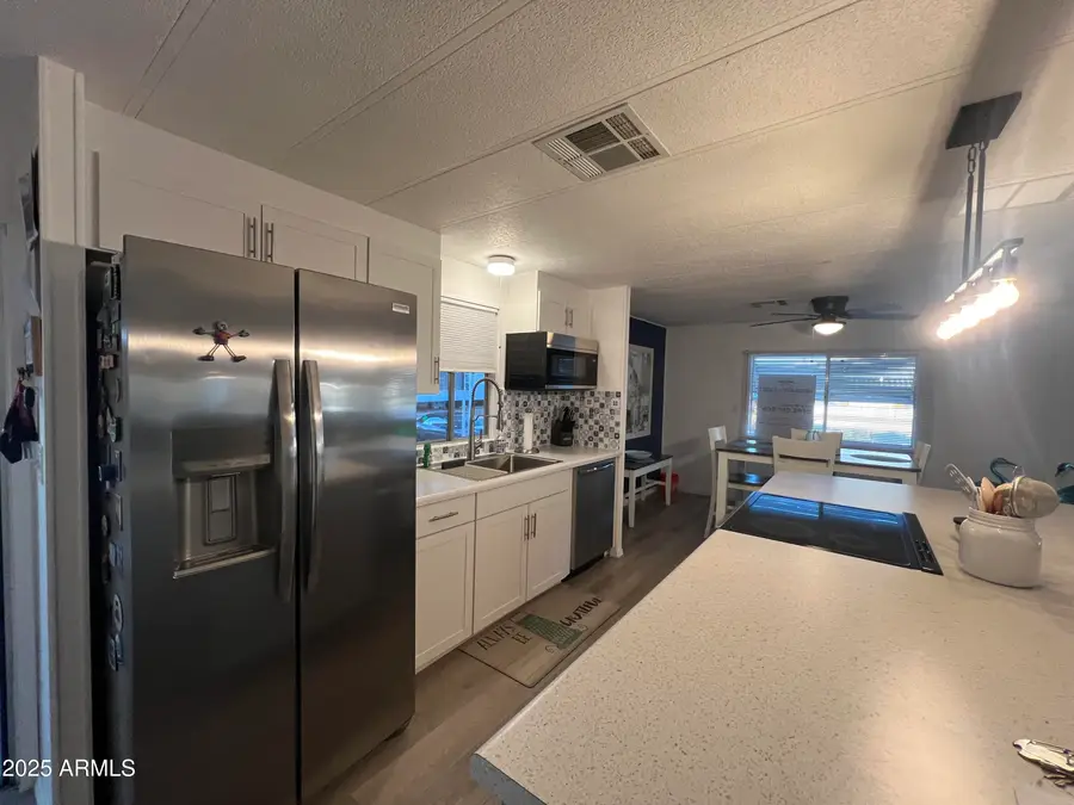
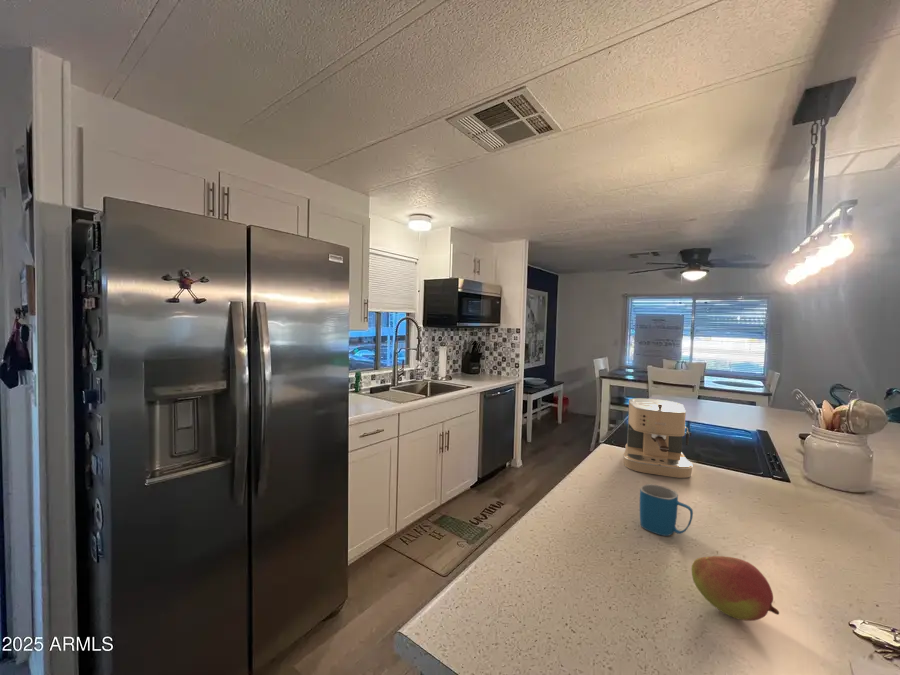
+ mug [639,483,694,537]
+ fruit [690,555,780,622]
+ coffee maker [622,397,694,479]
